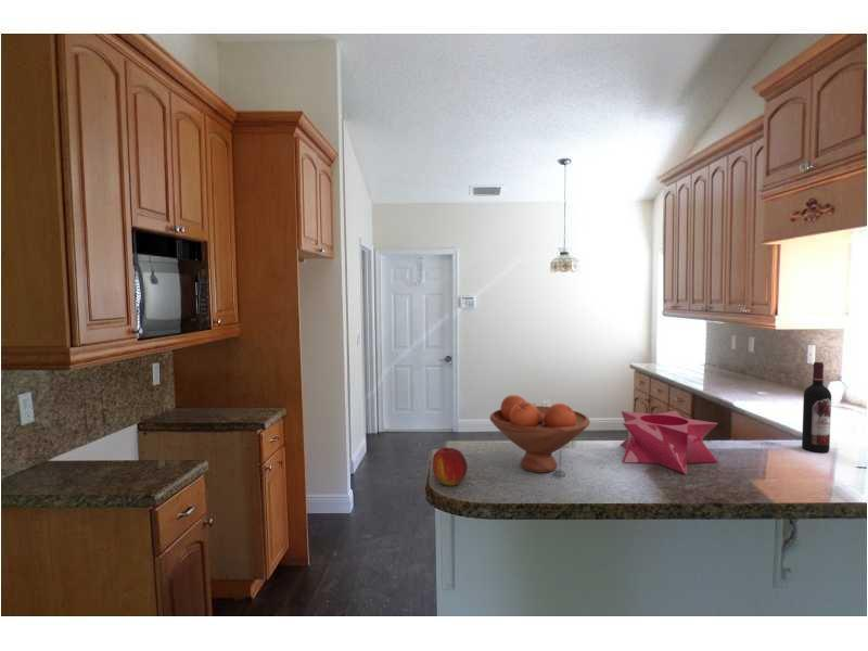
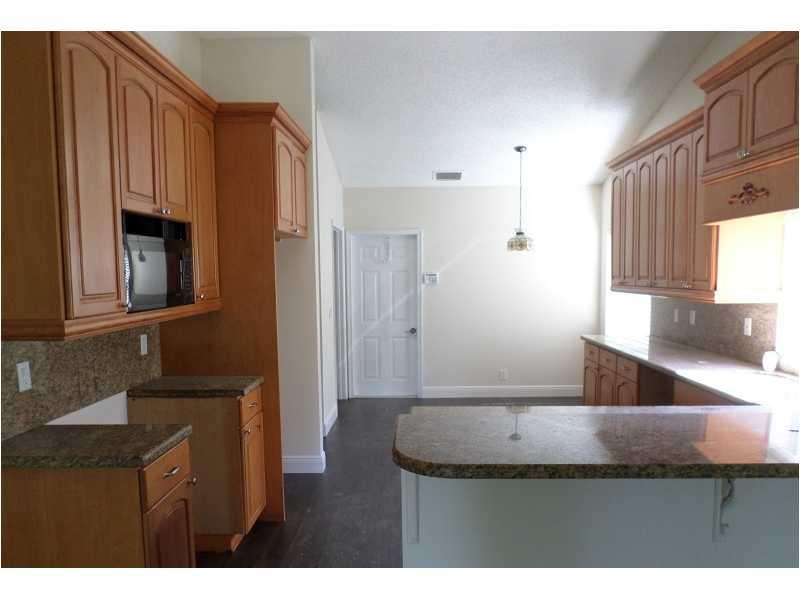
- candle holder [618,410,719,475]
- apple [432,447,469,487]
- fruit bowl [489,394,591,474]
- wine bottle [801,361,832,454]
